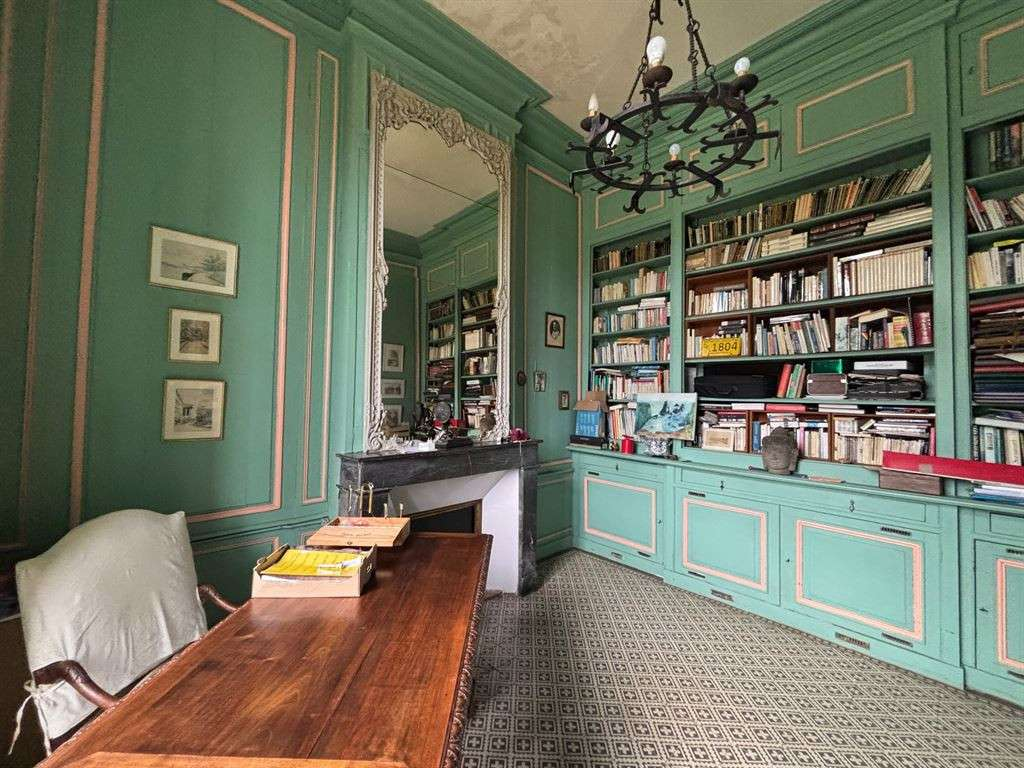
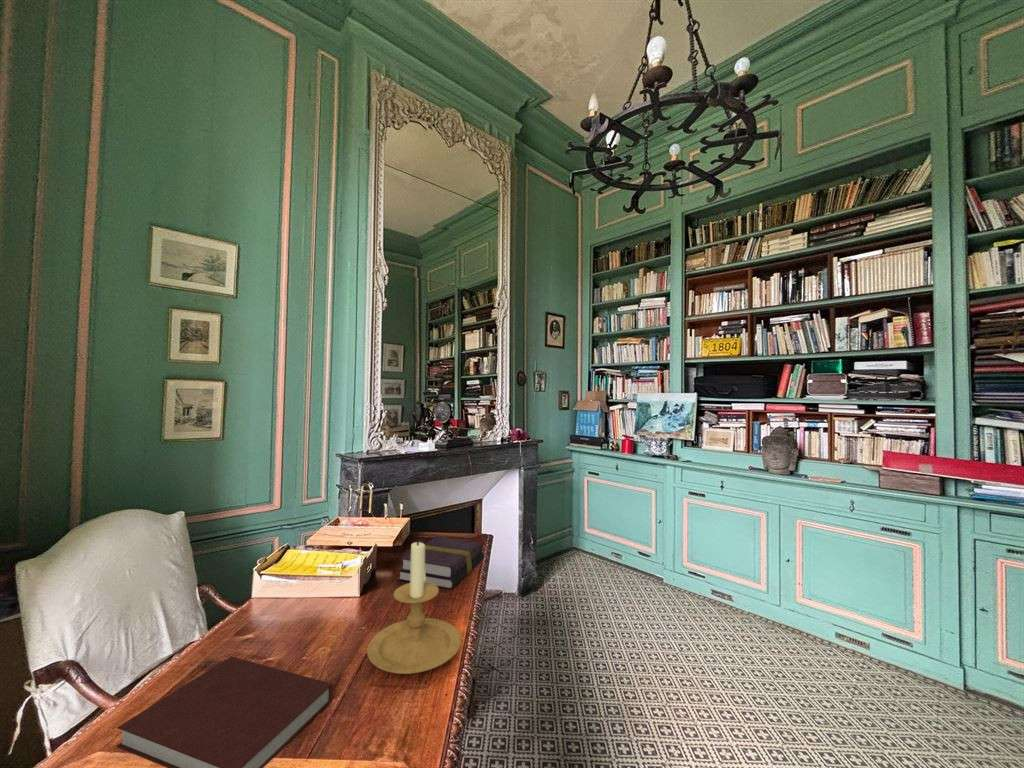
+ candle holder [366,538,462,675]
+ book [397,535,485,590]
+ notebook [115,656,334,768]
